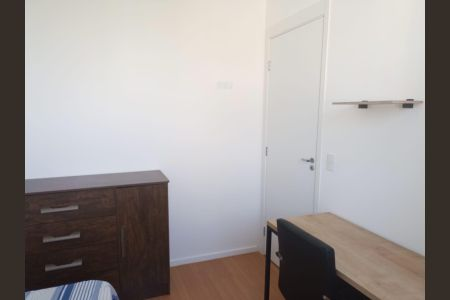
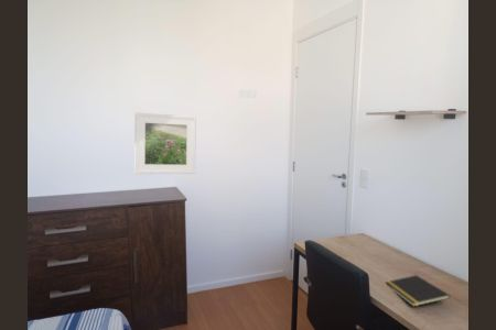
+ notepad [384,274,452,308]
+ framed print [133,111,197,175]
